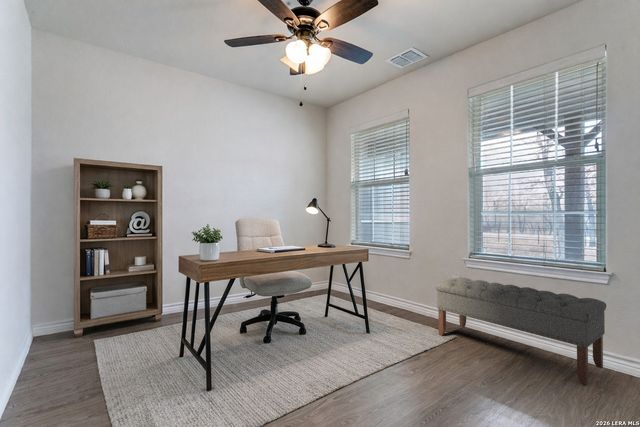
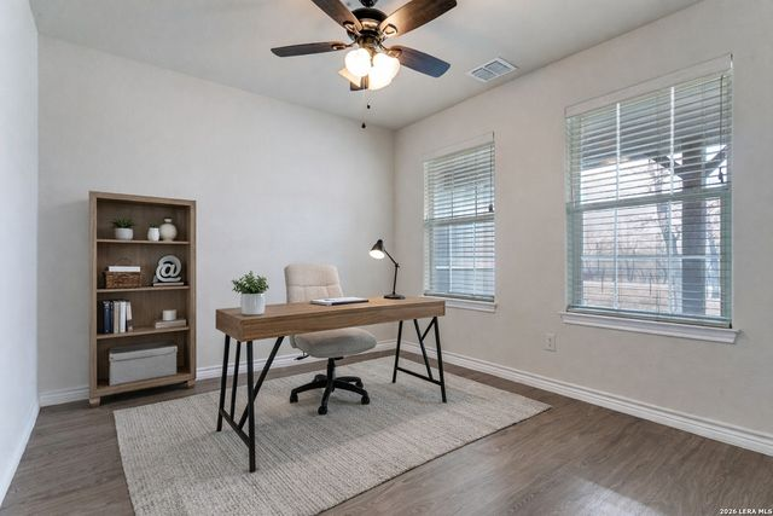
- bench [435,276,607,385]
